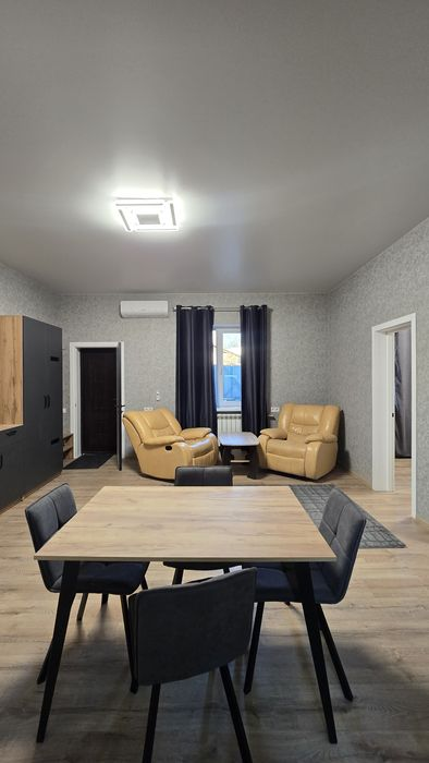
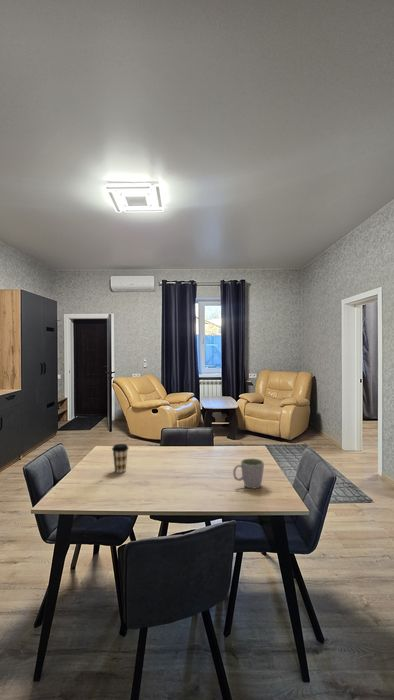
+ mug [232,457,265,490]
+ coffee cup [111,443,130,474]
